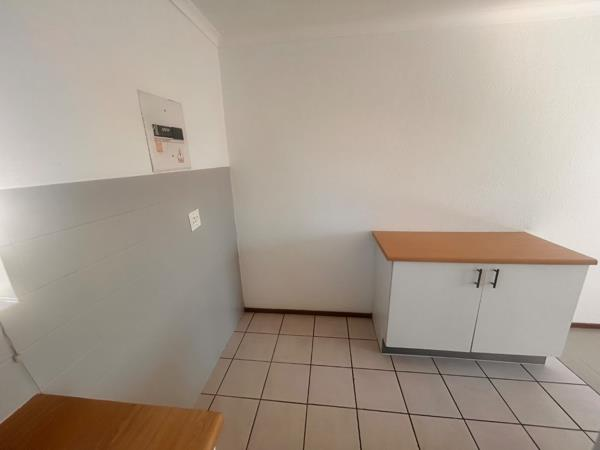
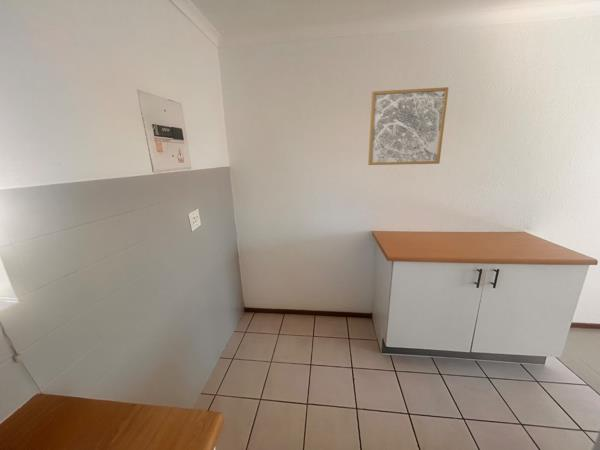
+ wall art [367,86,450,166]
